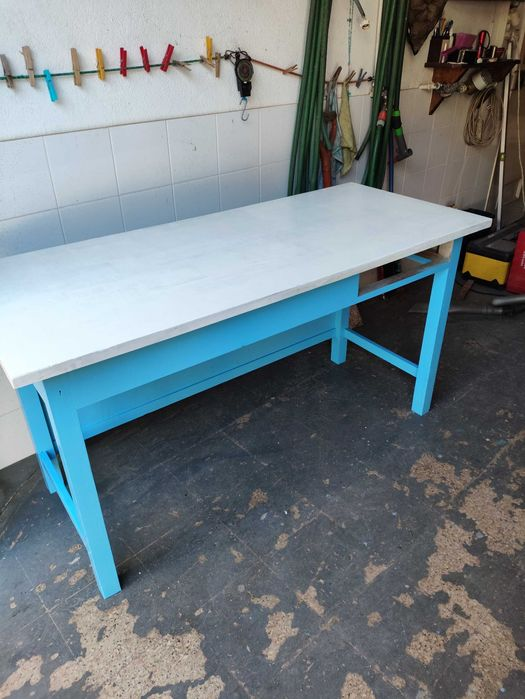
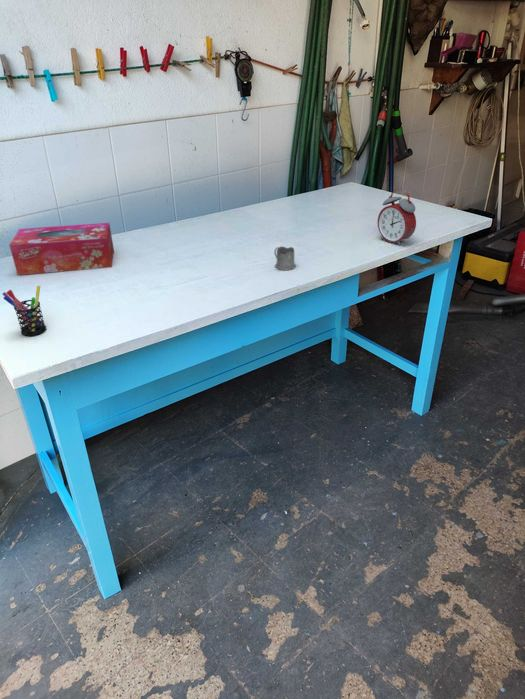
+ tea glass holder [273,245,297,271]
+ tissue box [8,222,115,276]
+ pen holder [2,285,47,337]
+ alarm clock [377,187,417,246]
